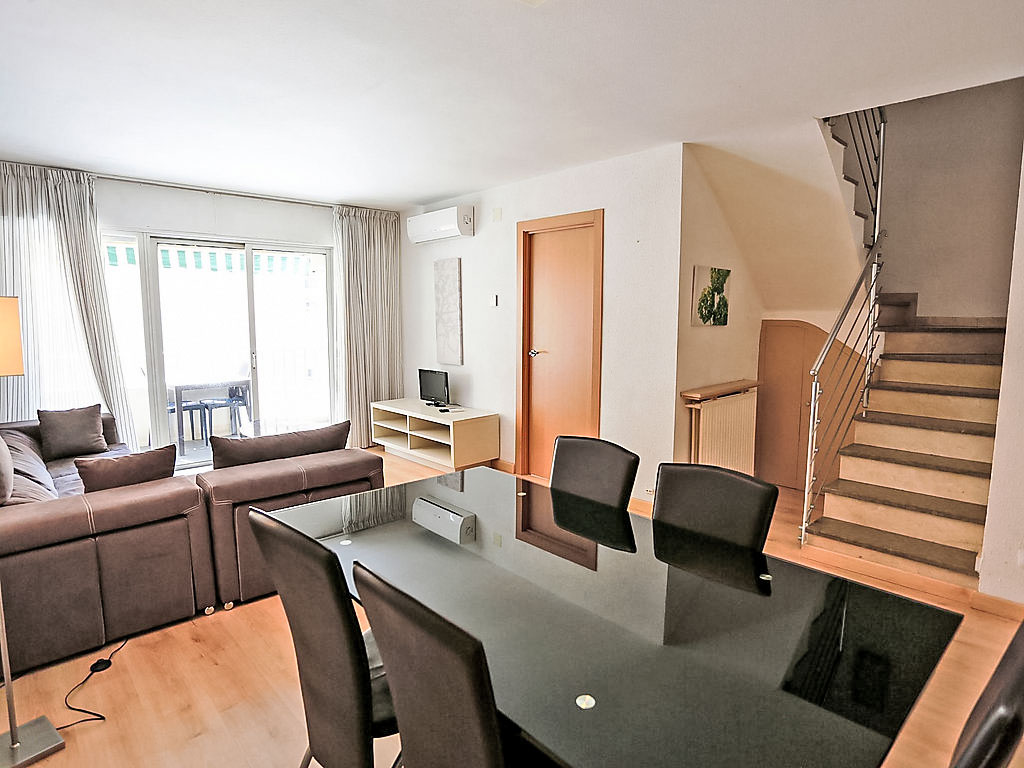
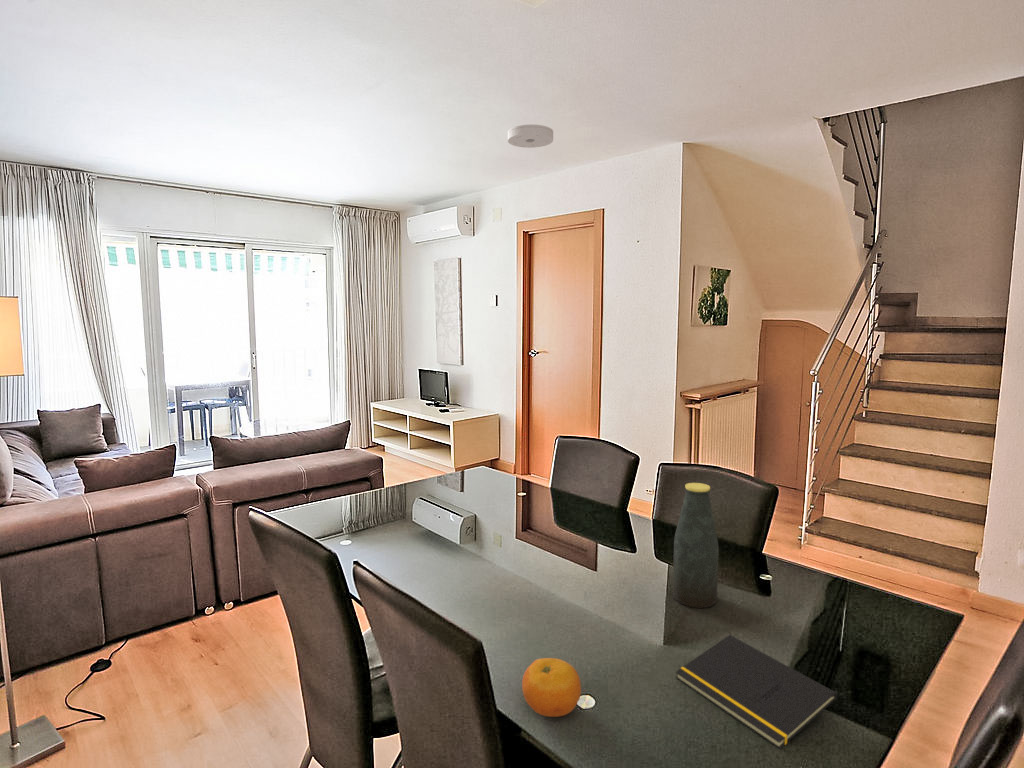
+ fruit [521,657,582,718]
+ smoke detector [507,123,554,149]
+ bottle [672,482,720,609]
+ notepad [675,634,838,750]
